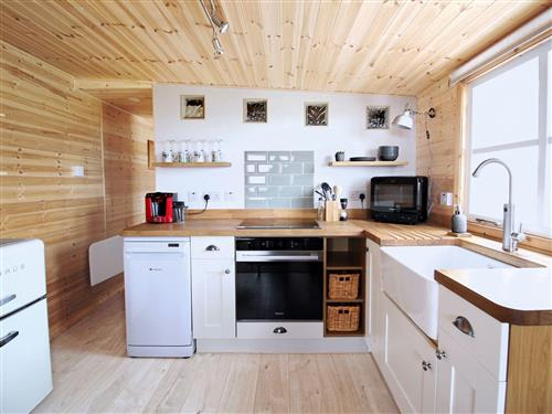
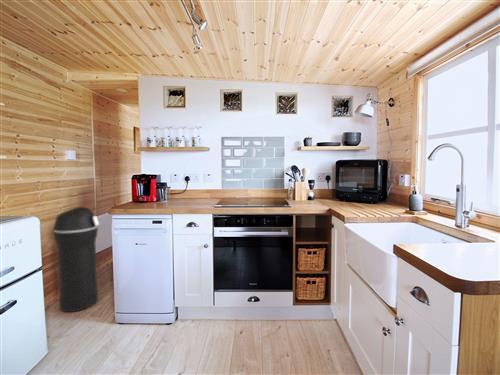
+ trash can [52,206,100,313]
